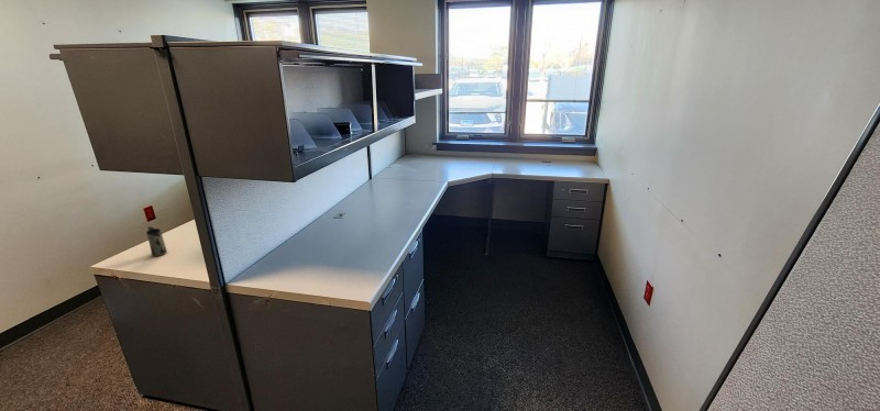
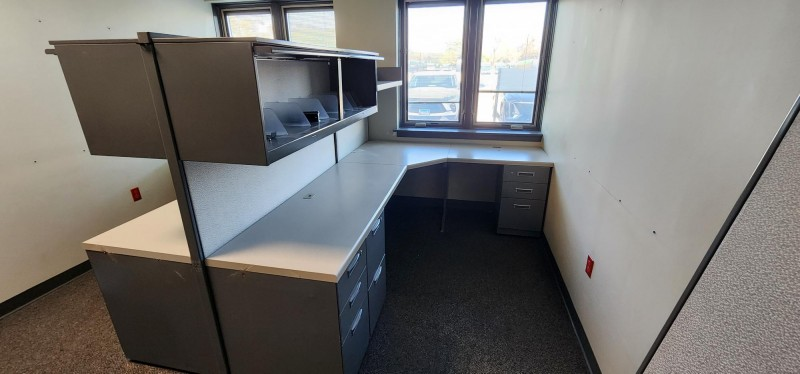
- mug [145,225,168,257]
